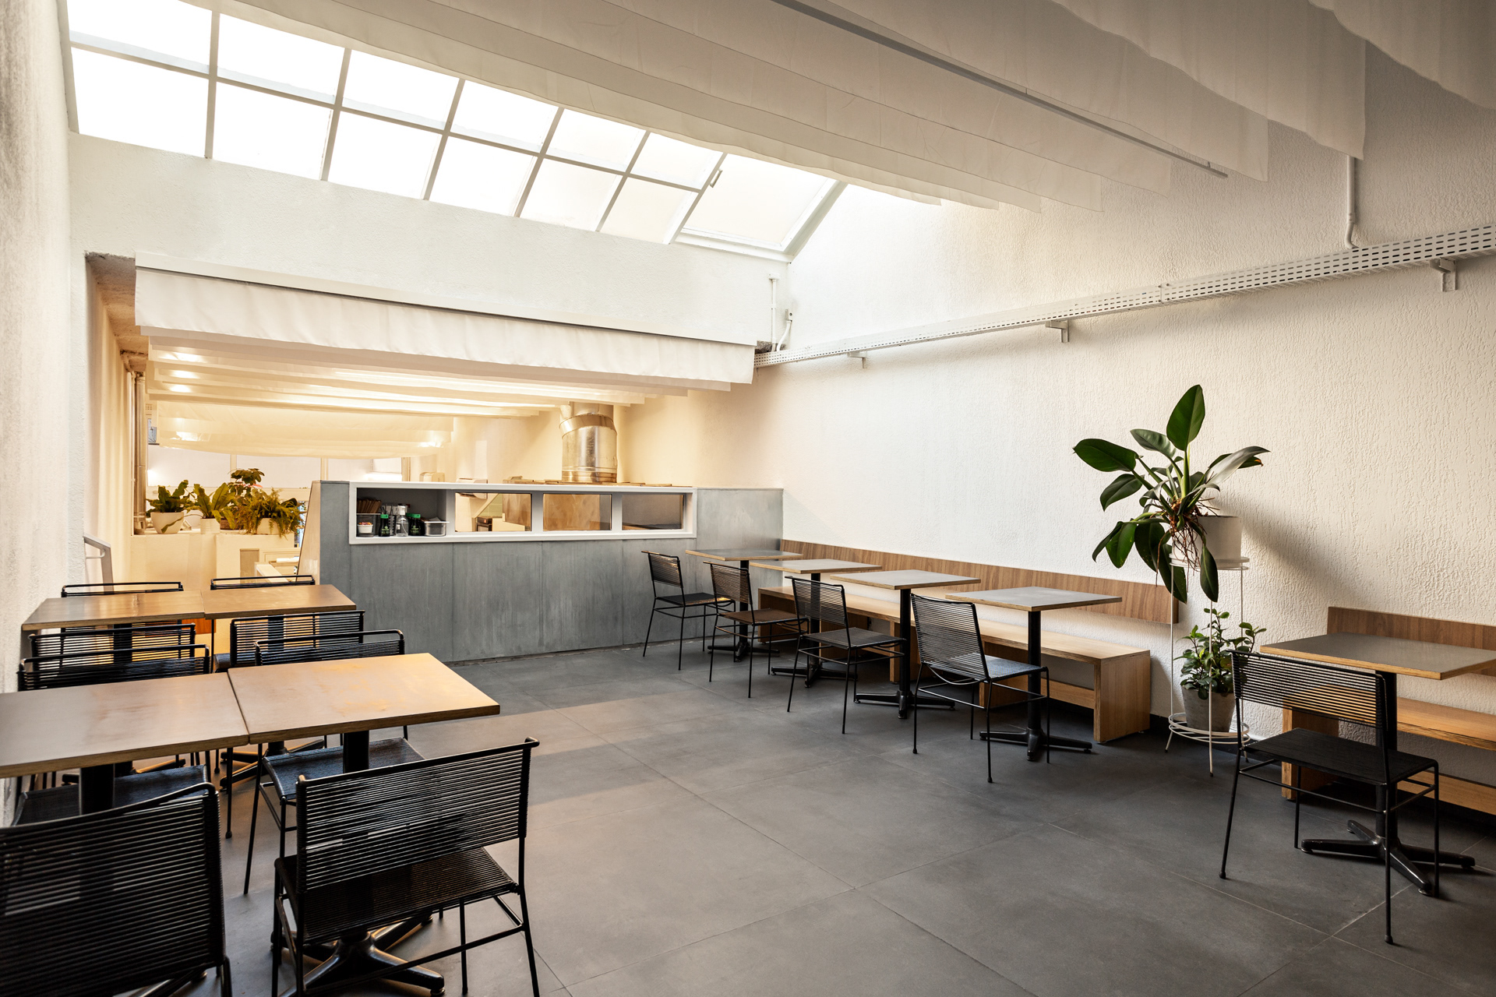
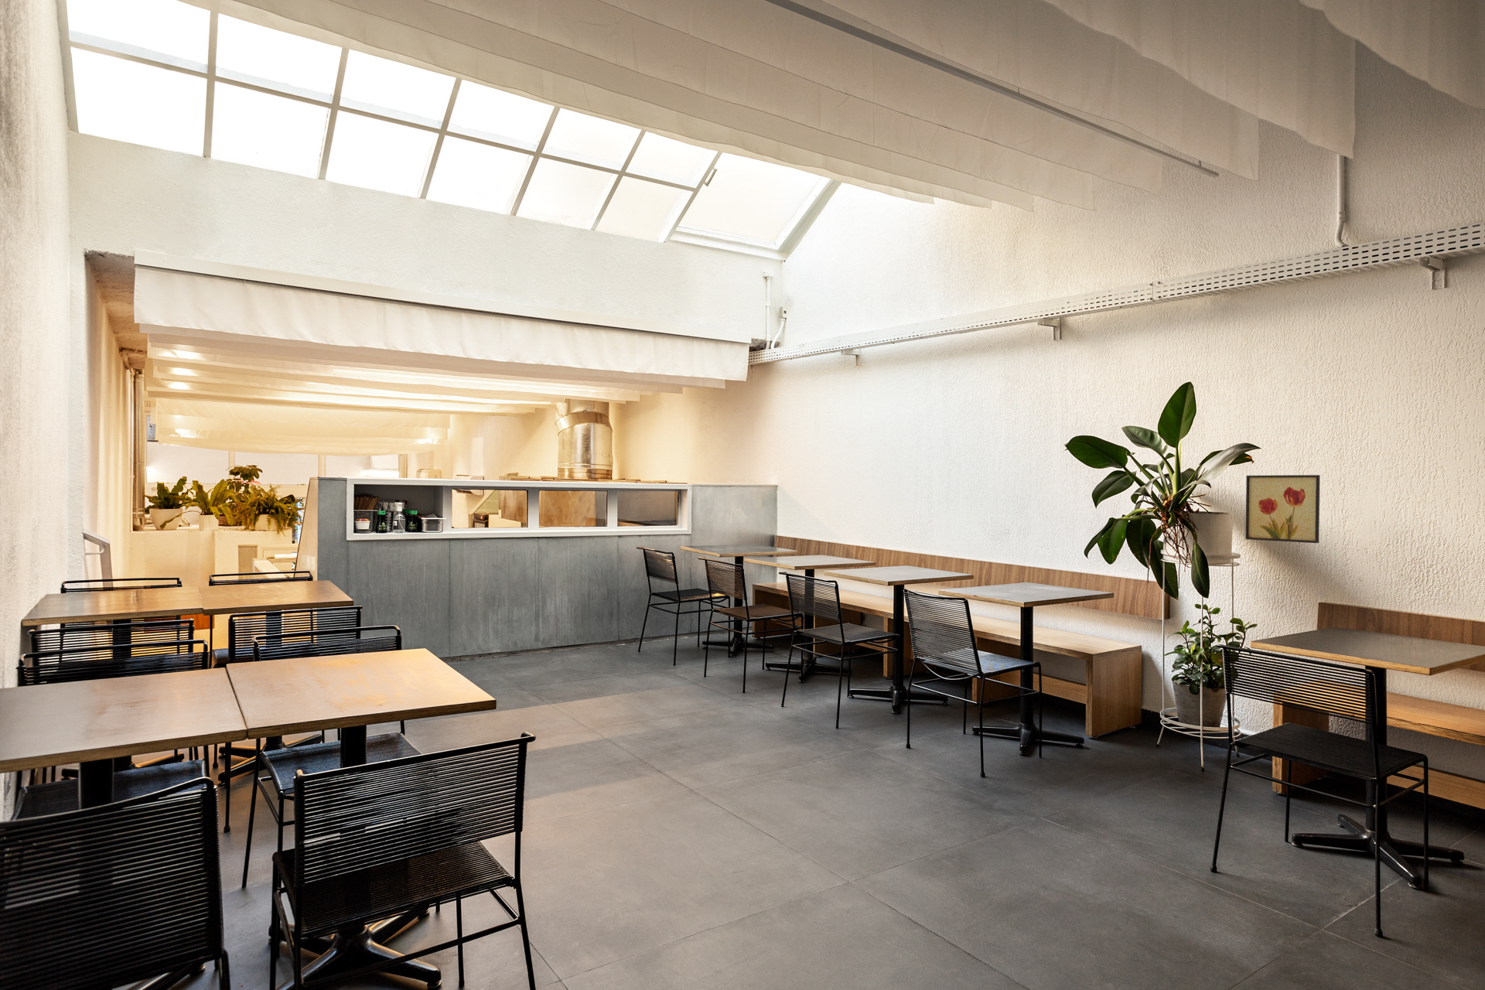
+ wall art [1244,474,1320,544]
